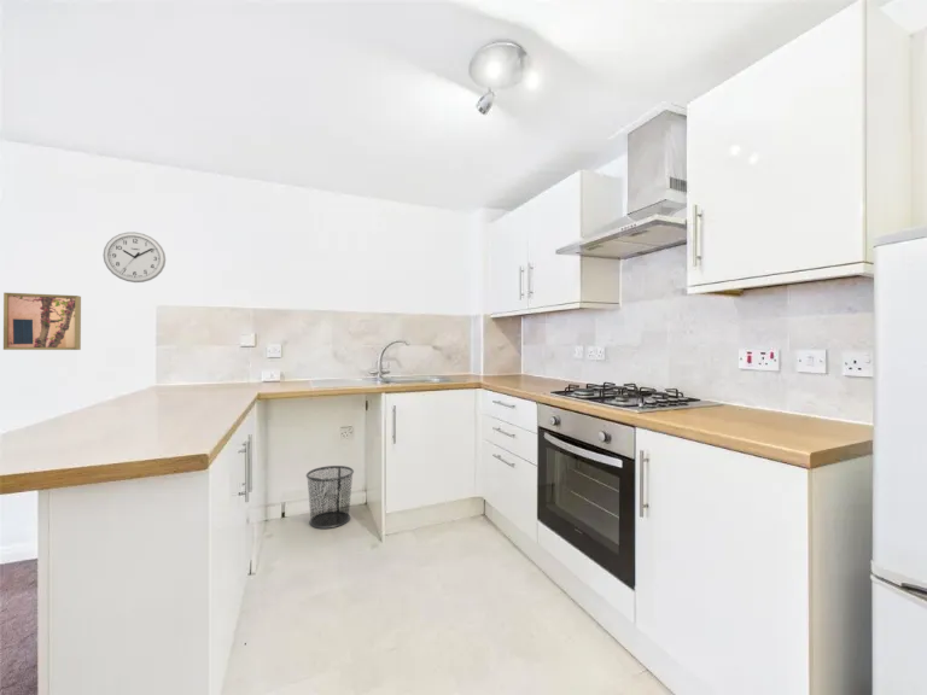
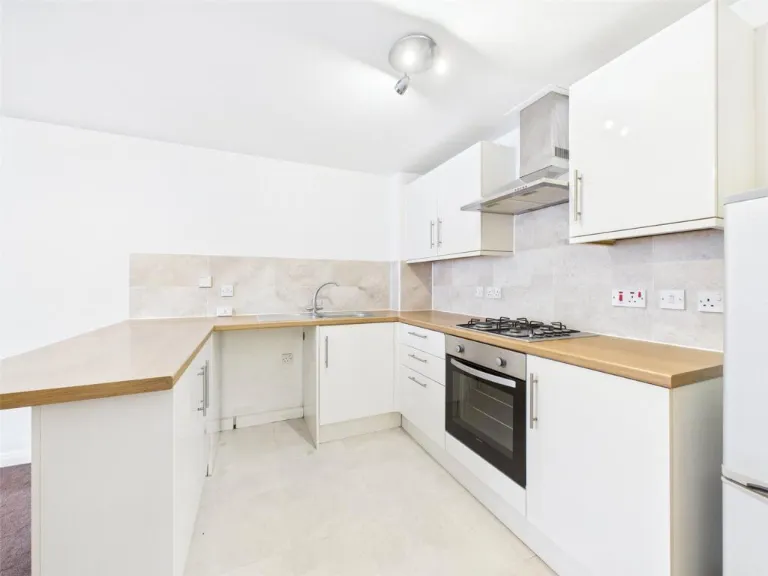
- wall clock [101,230,167,284]
- waste bin [305,465,355,530]
- wall art [2,292,82,351]
